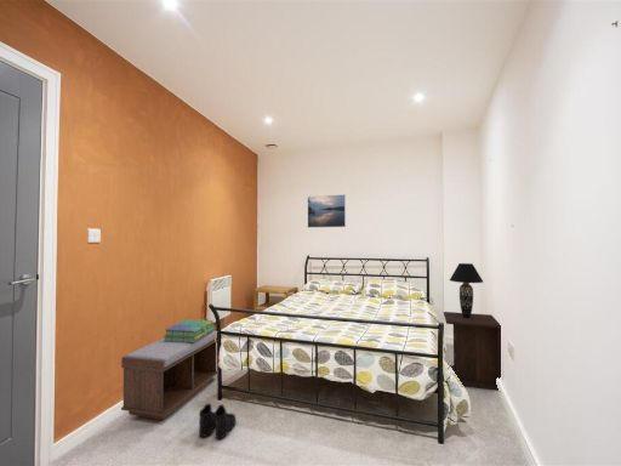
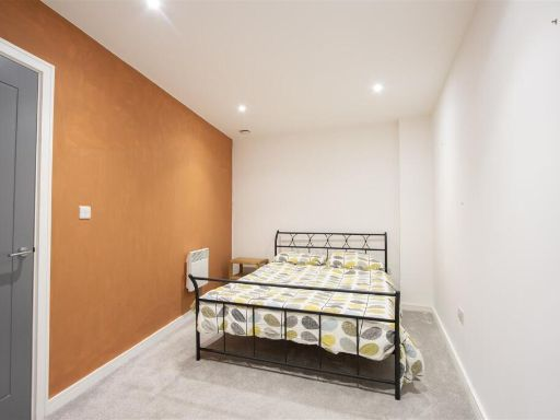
- table lamp [449,262,484,318]
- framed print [307,193,347,229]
- bench [120,330,218,421]
- boots [198,403,237,439]
- stack of books [163,318,216,342]
- nightstand [443,311,502,392]
